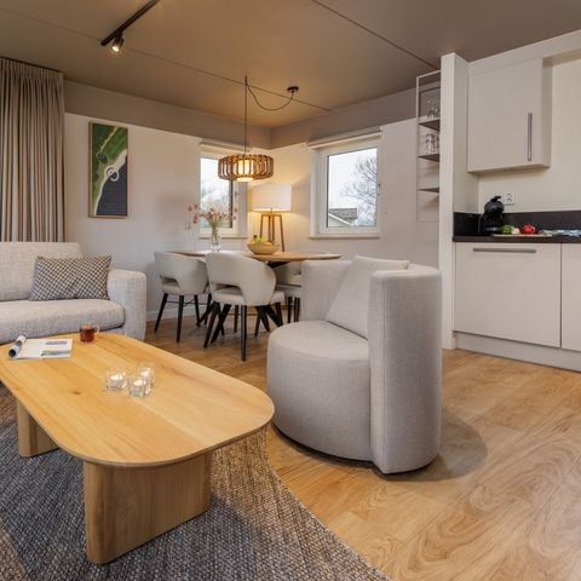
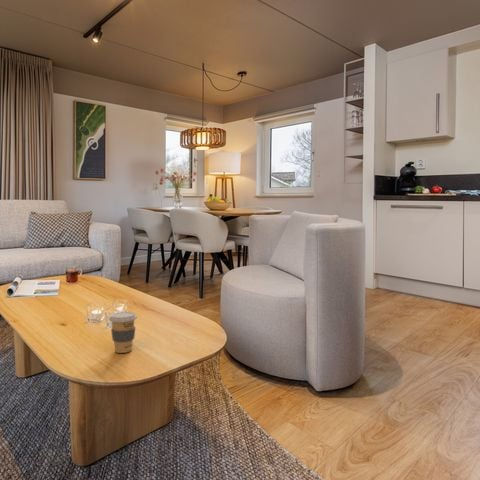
+ coffee cup [108,311,138,354]
